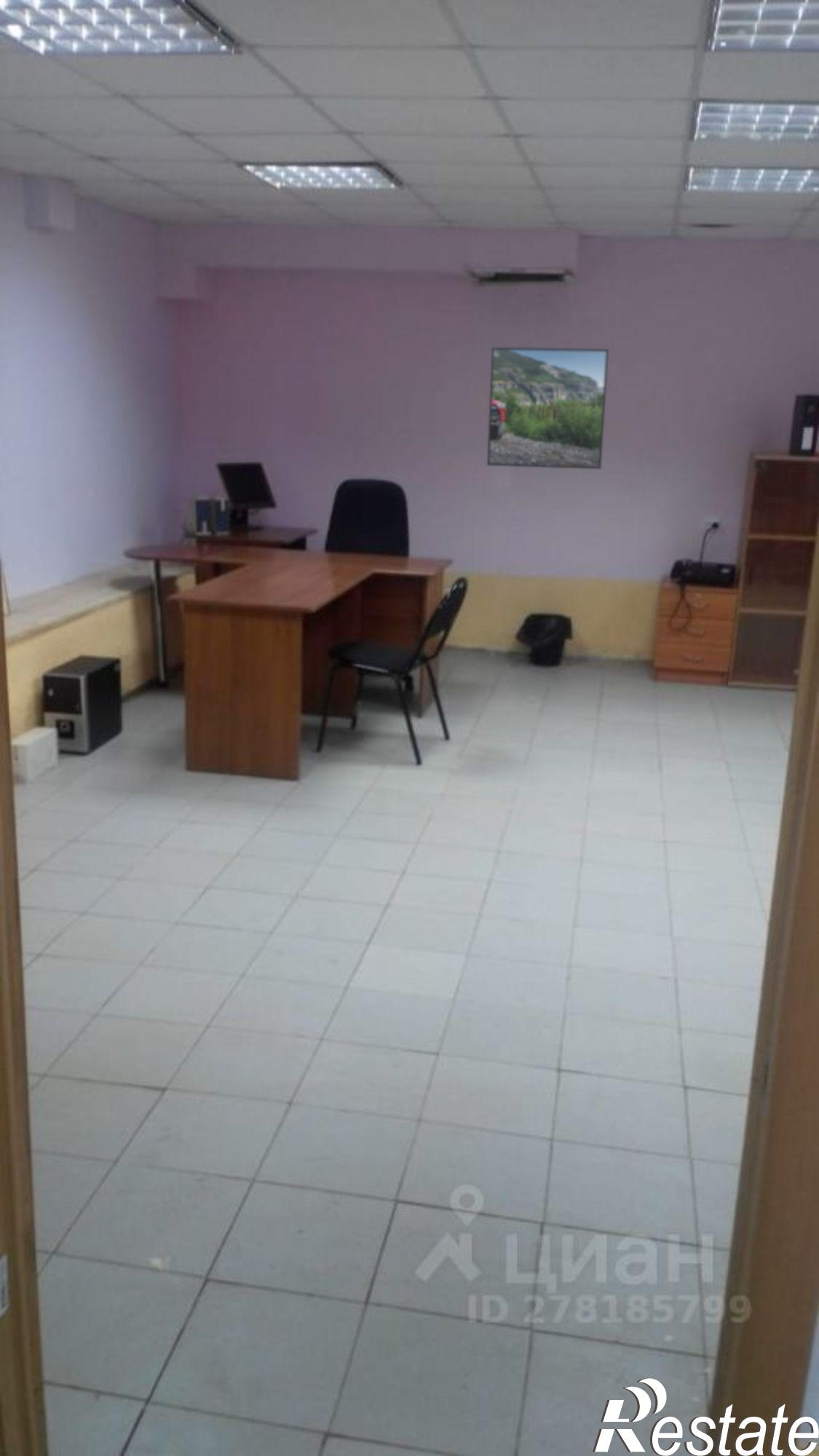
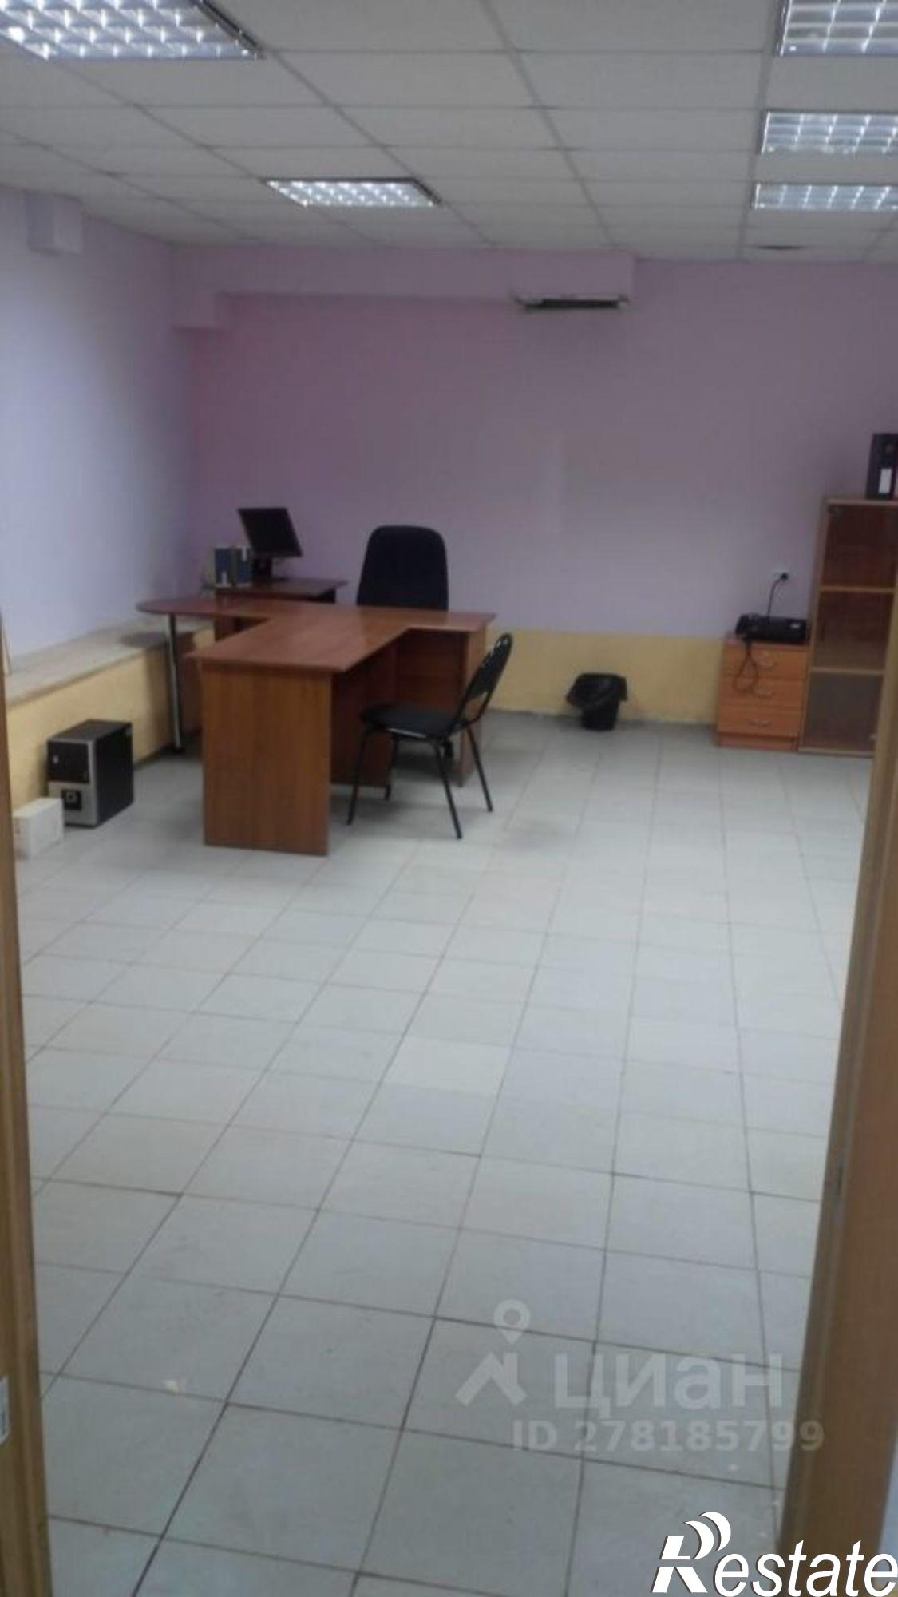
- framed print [486,347,609,470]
